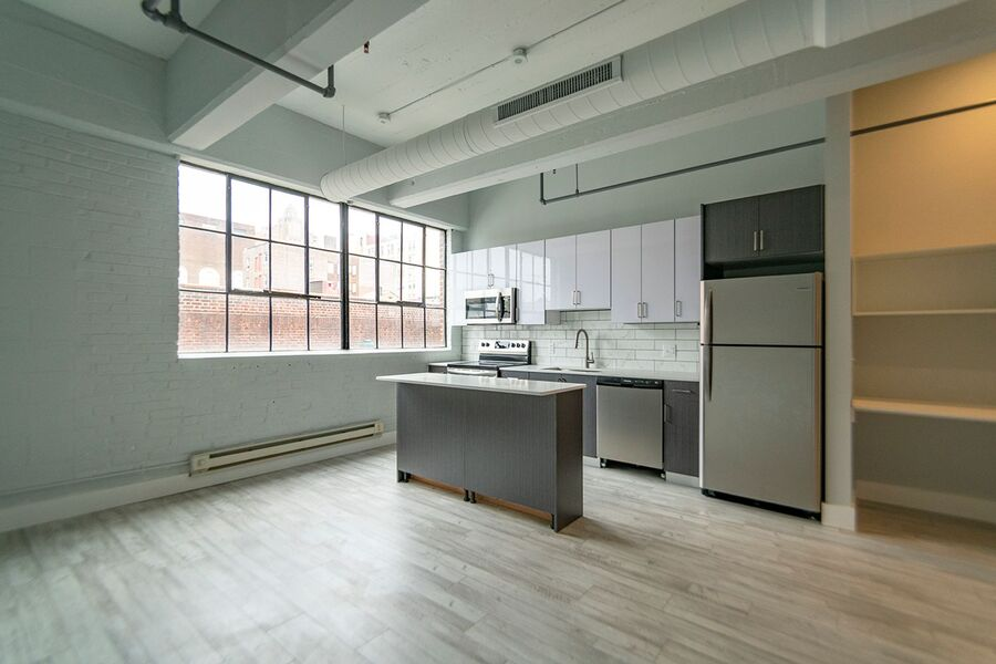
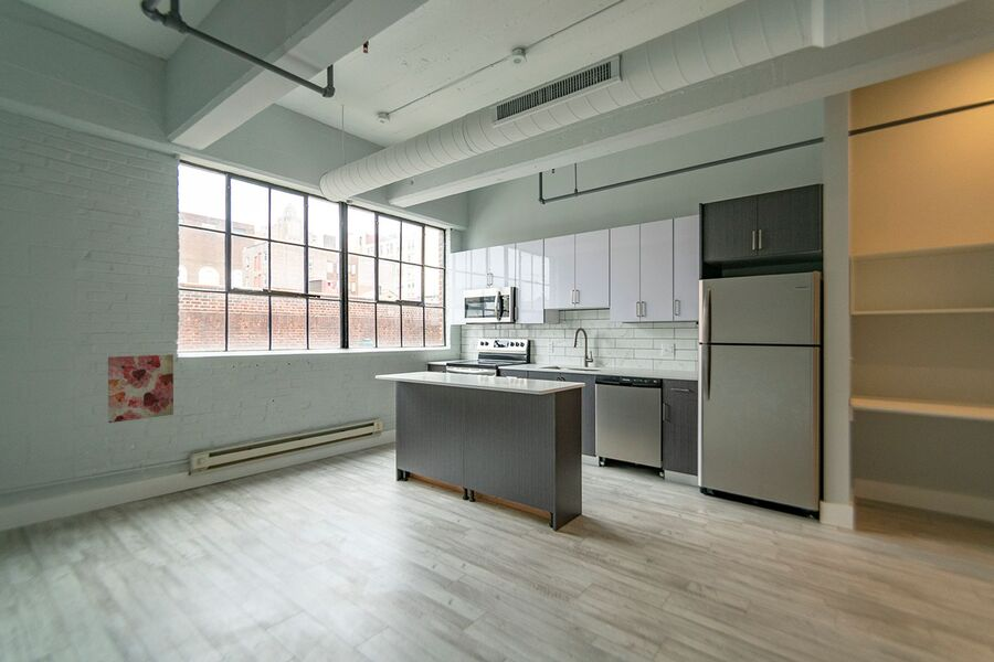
+ wall art [107,353,175,424]
